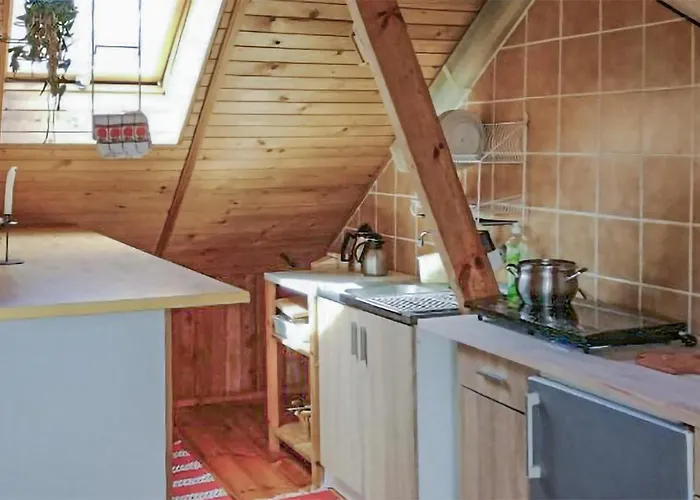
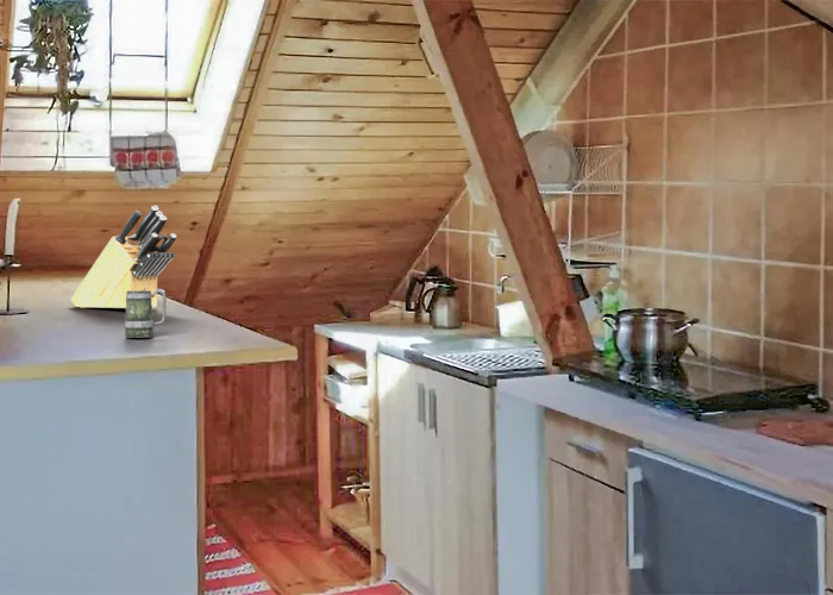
+ knife block [70,205,177,309]
+ mug [124,288,168,339]
